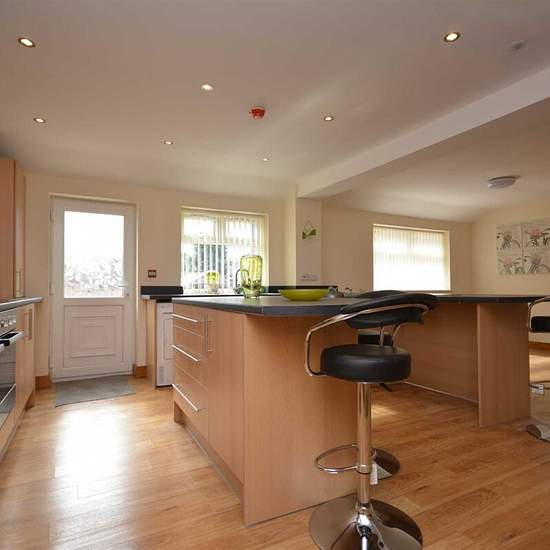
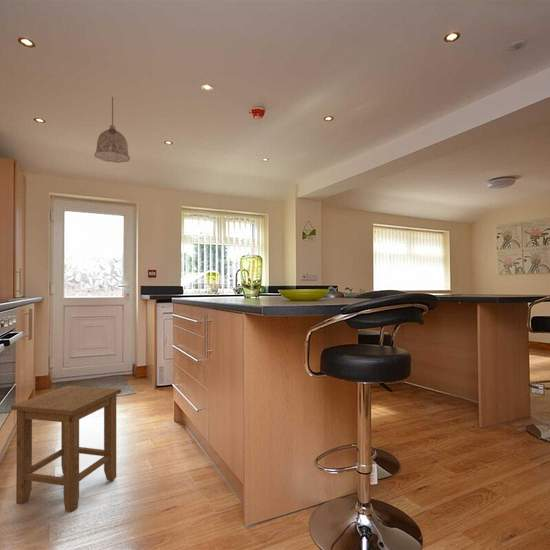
+ stool [10,385,122,513]
+ pendant lamp [93,96,131,164]
